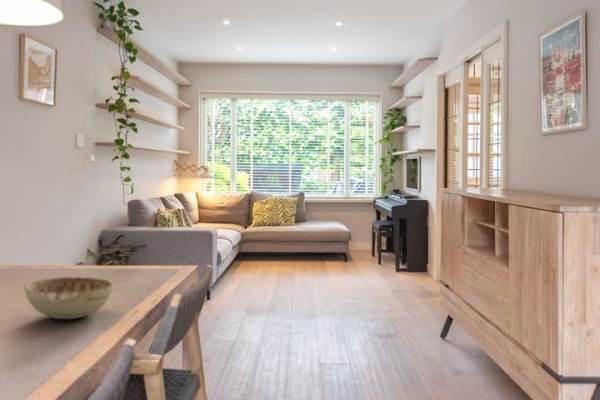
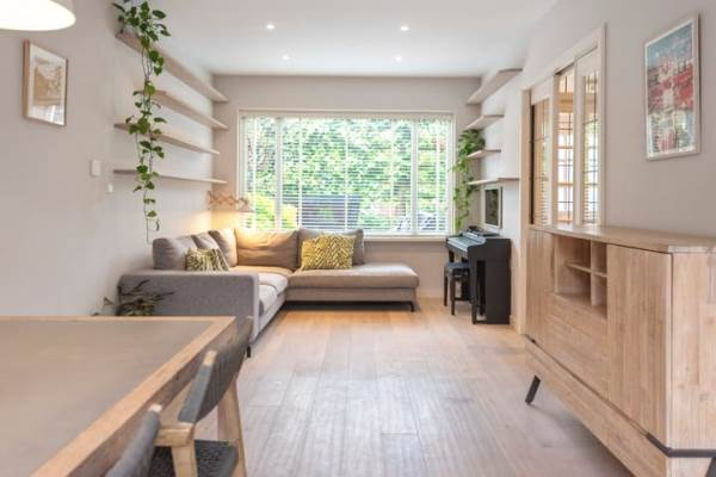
- decorative bowl [23,275,115,320]
